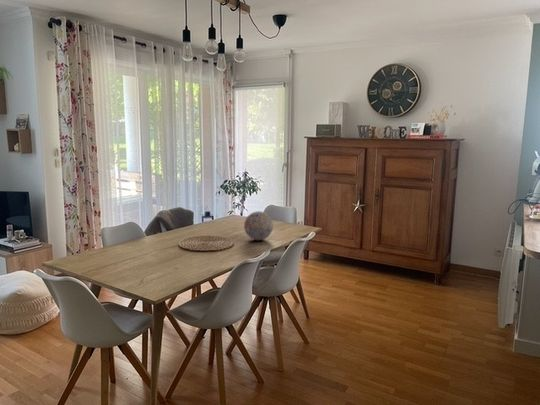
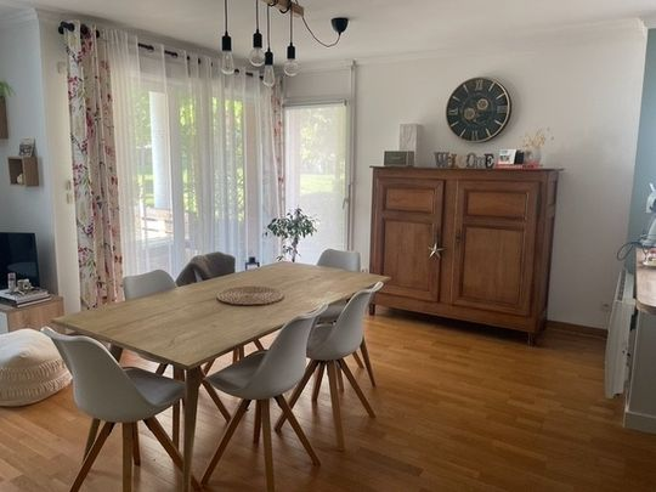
- decorative ball [243,210,274,241]
